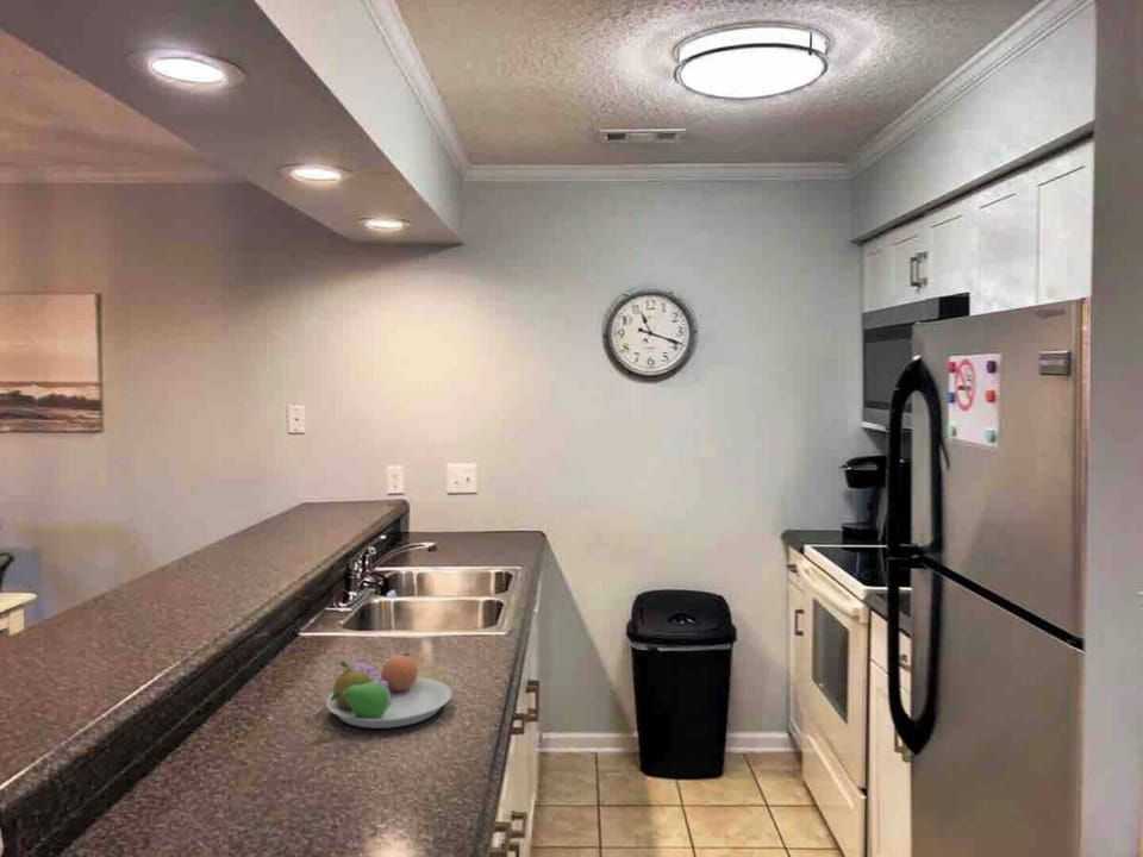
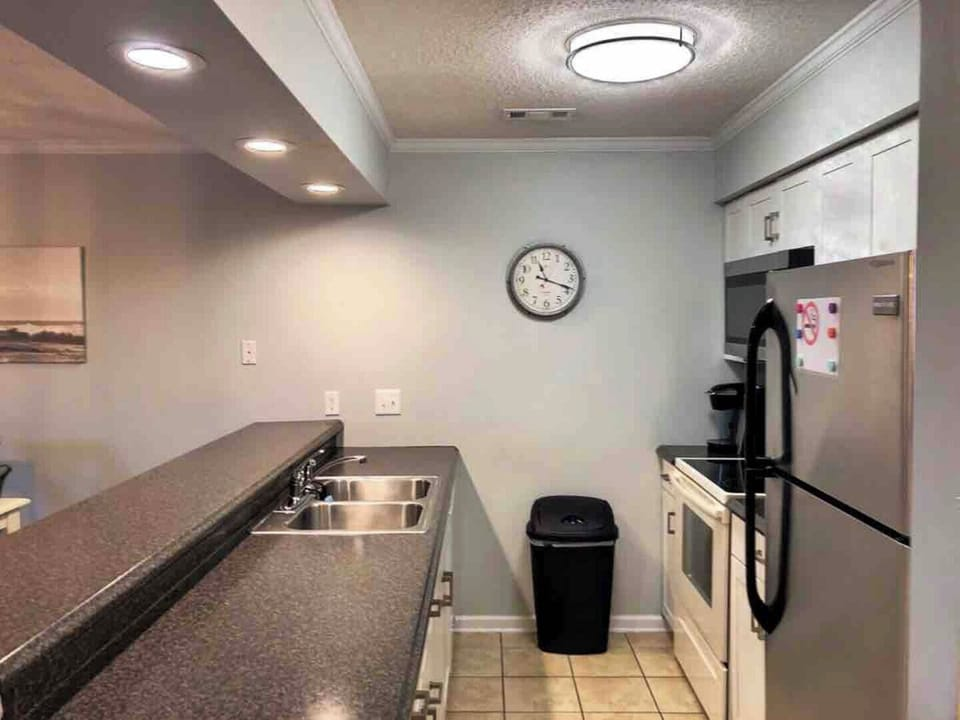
- fruit bowl [325,652,454,730]
